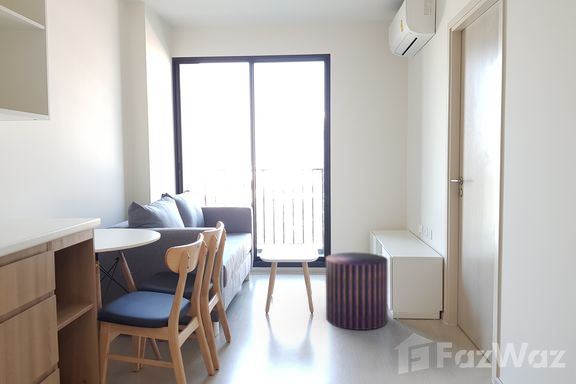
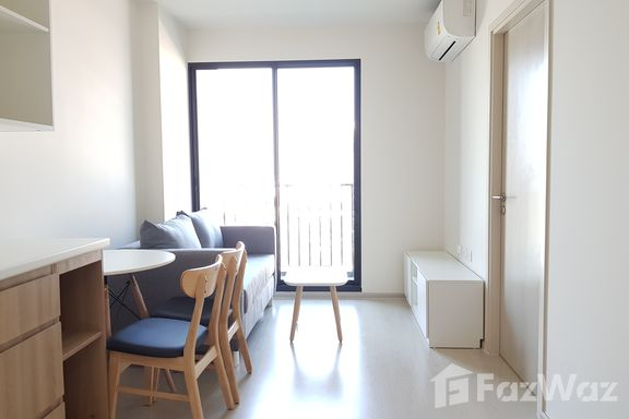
- pouf [325,251,389,331]
